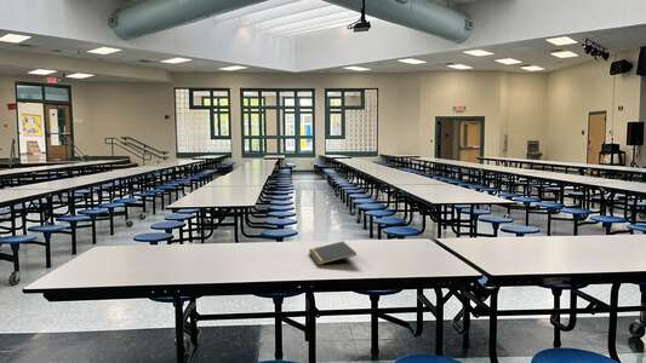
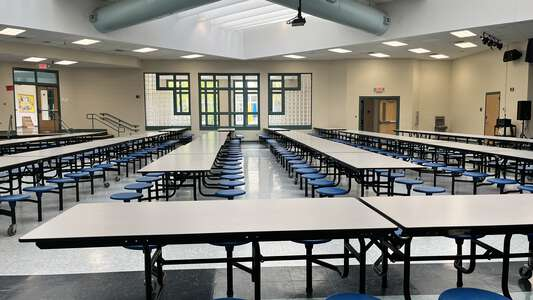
- notepad [308,241,358,266]
